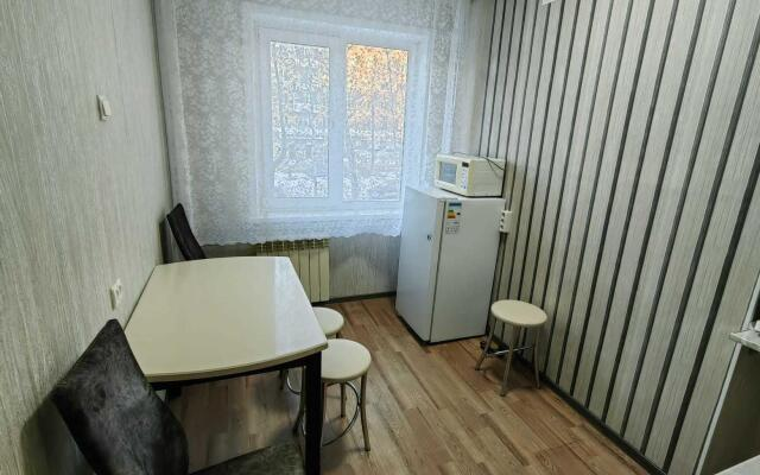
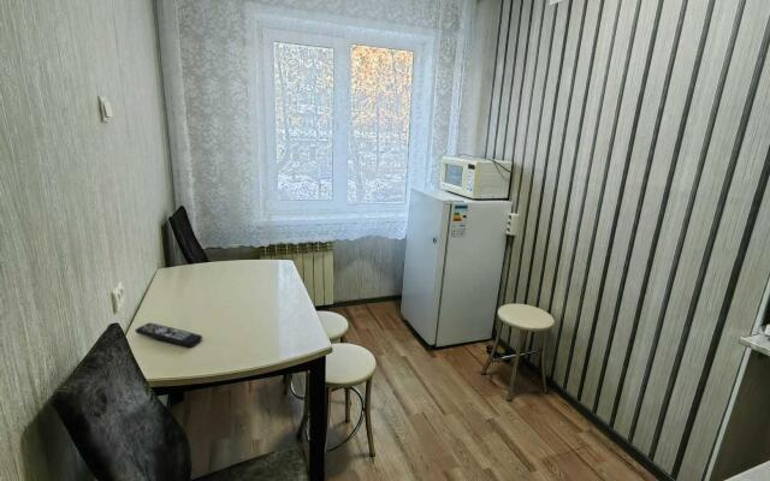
+ remote control [134,321,203,349]
